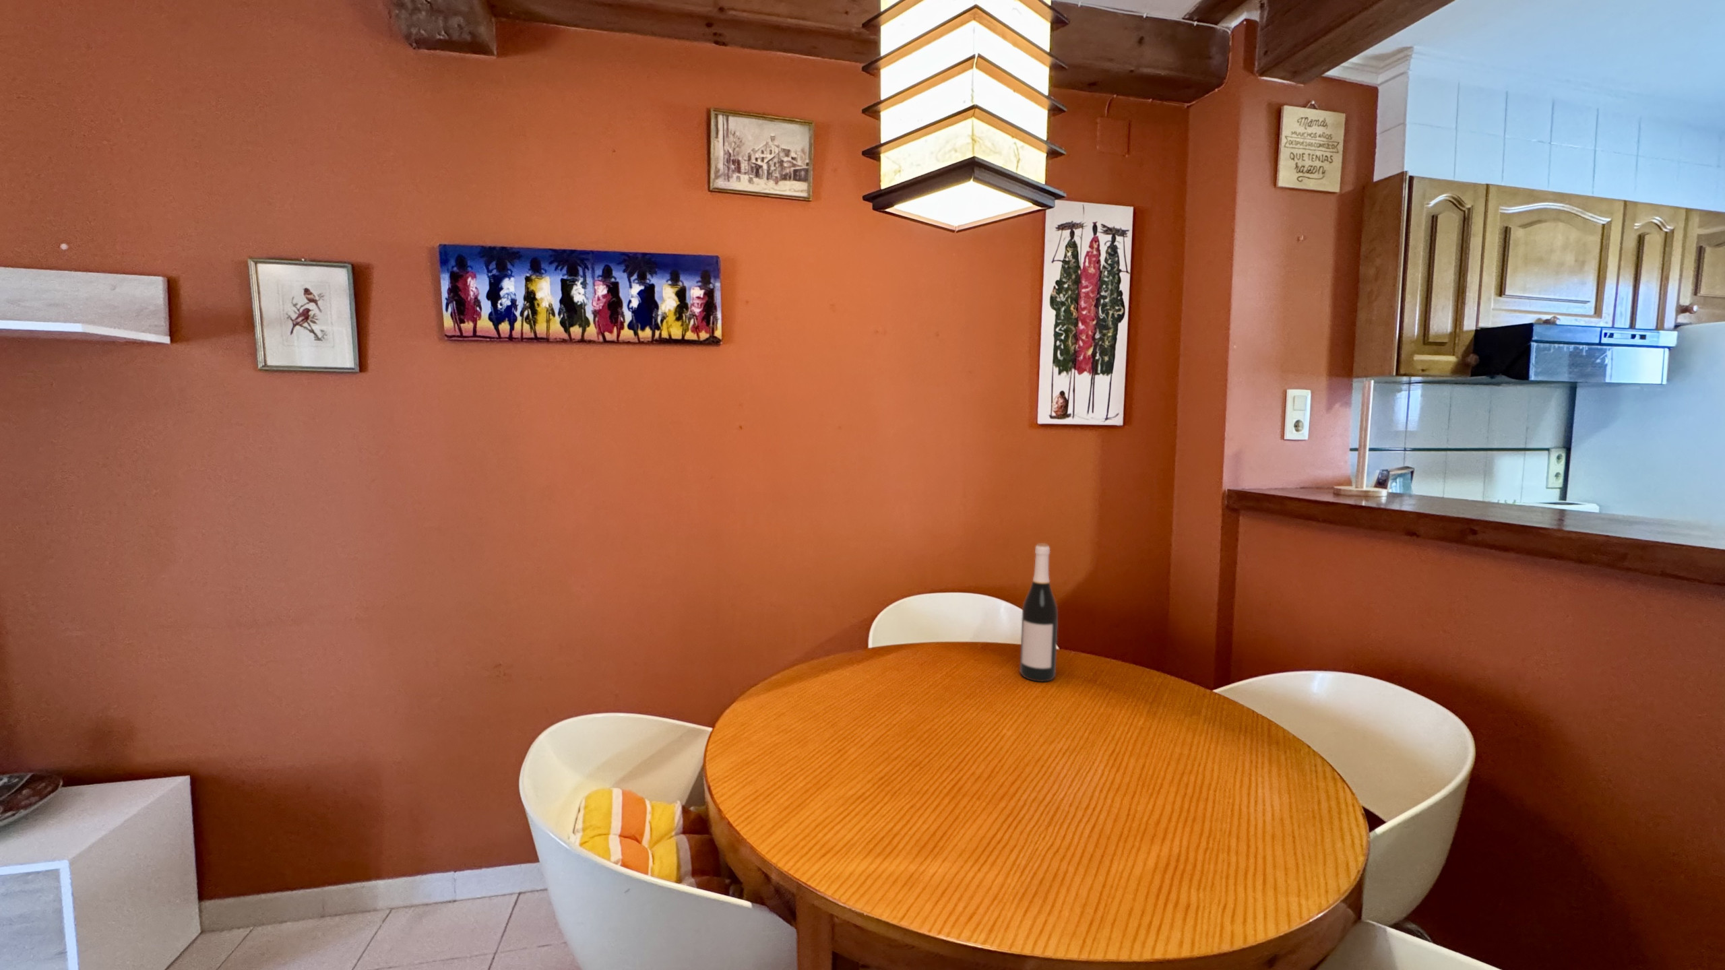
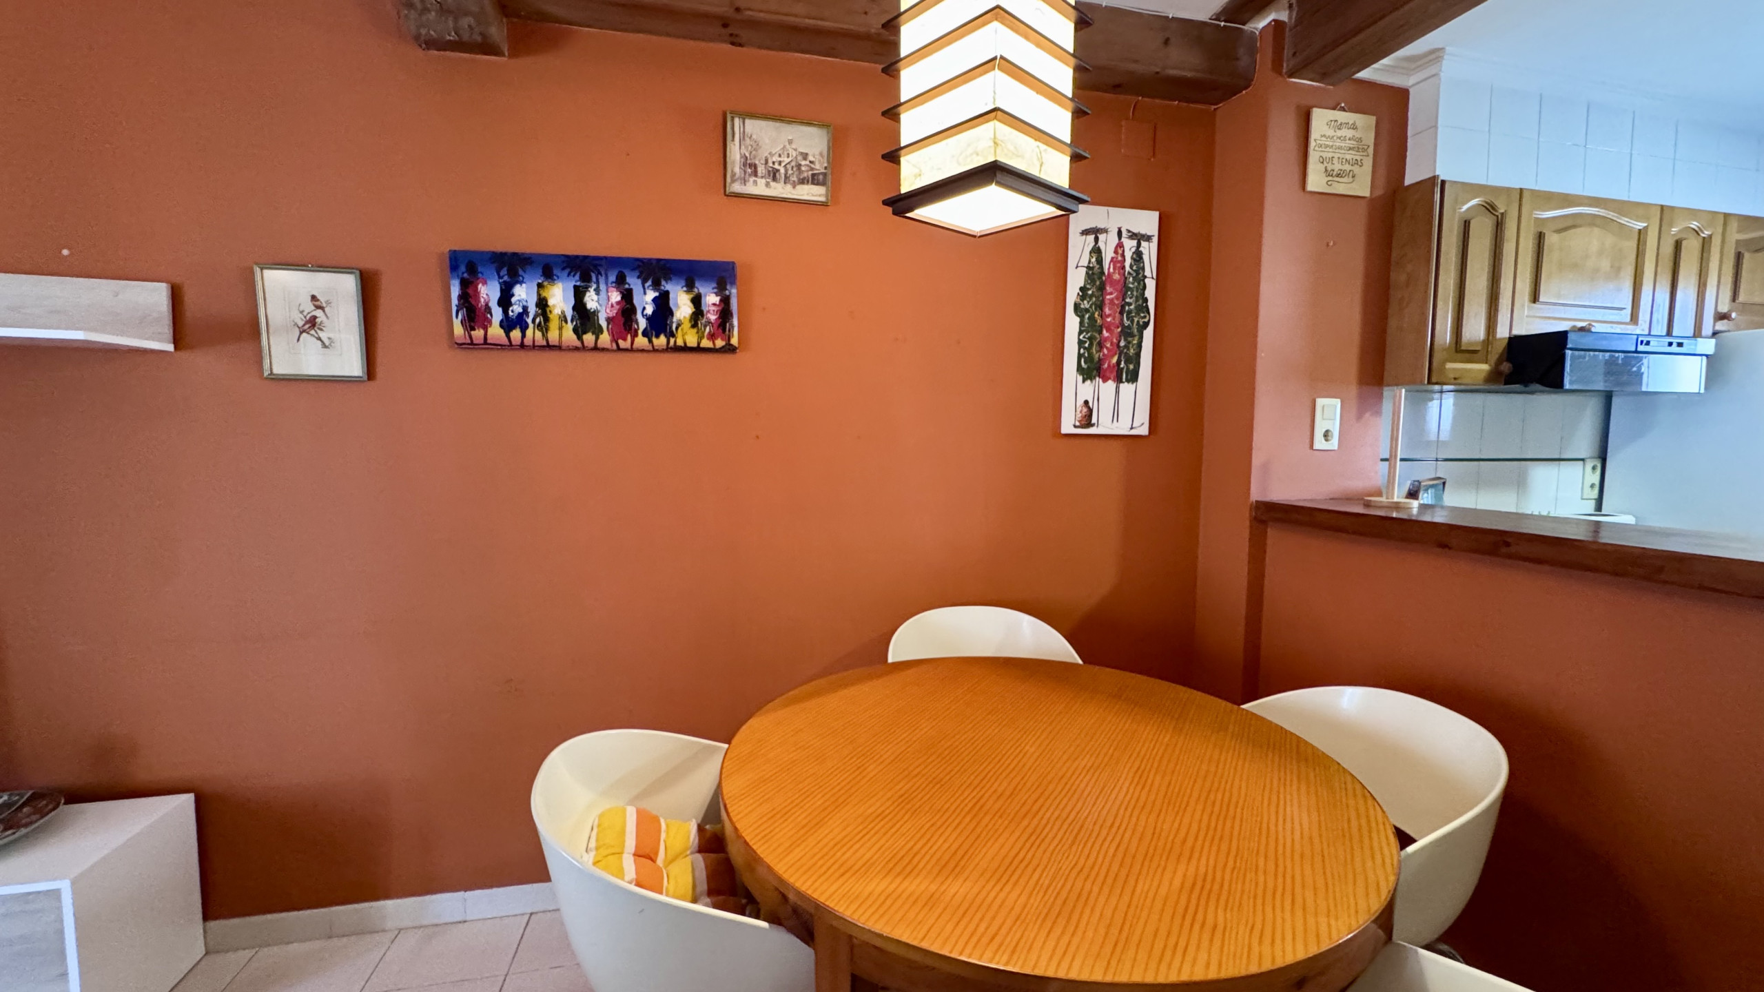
- wine bottle [1020,542,1059,682]
